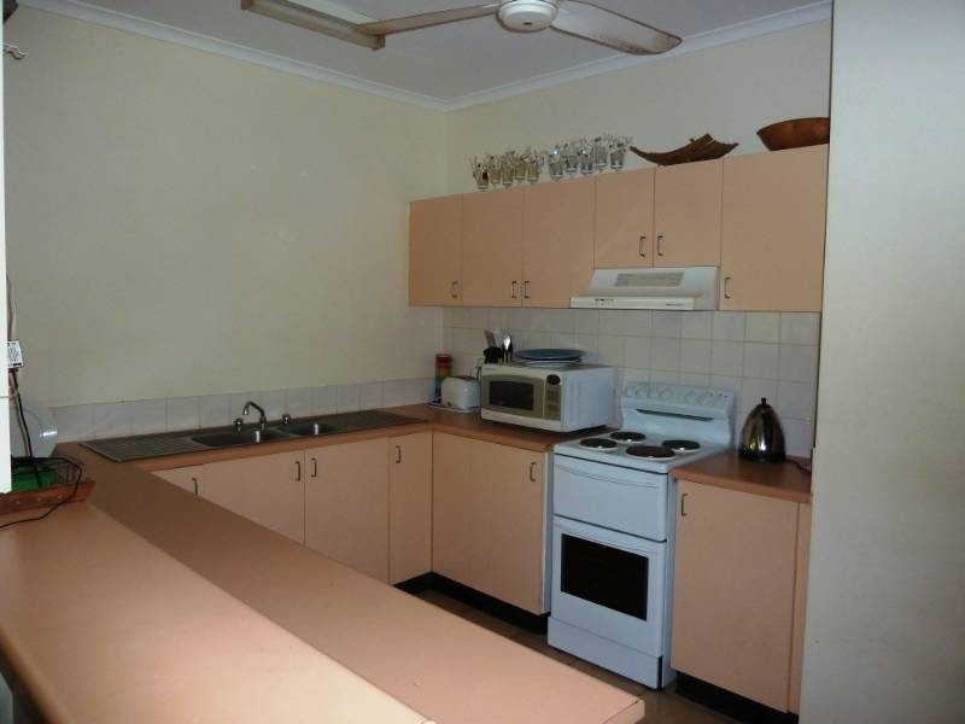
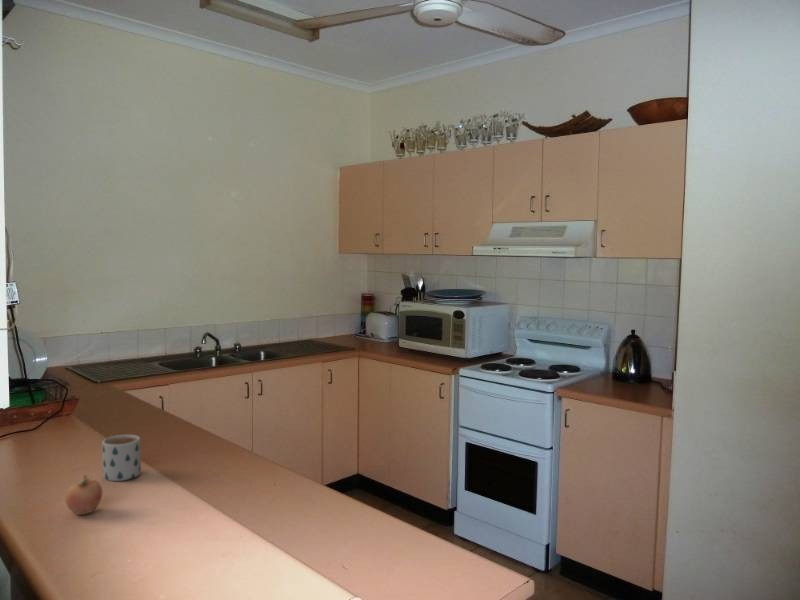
+ mug [101,434,142,482]
+ fruit [65,474,103,516]
